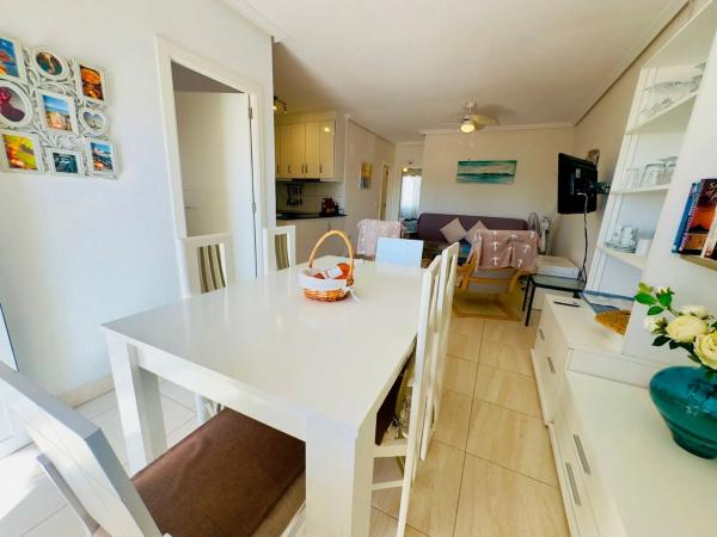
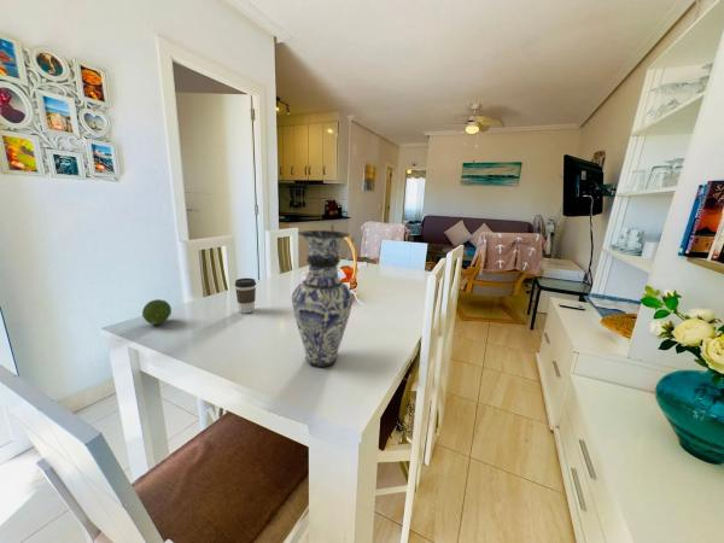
+ fruit [141,298,173,326]
+ coffee cup [234,278,257,314]
+ vase [291,229,355,368]
